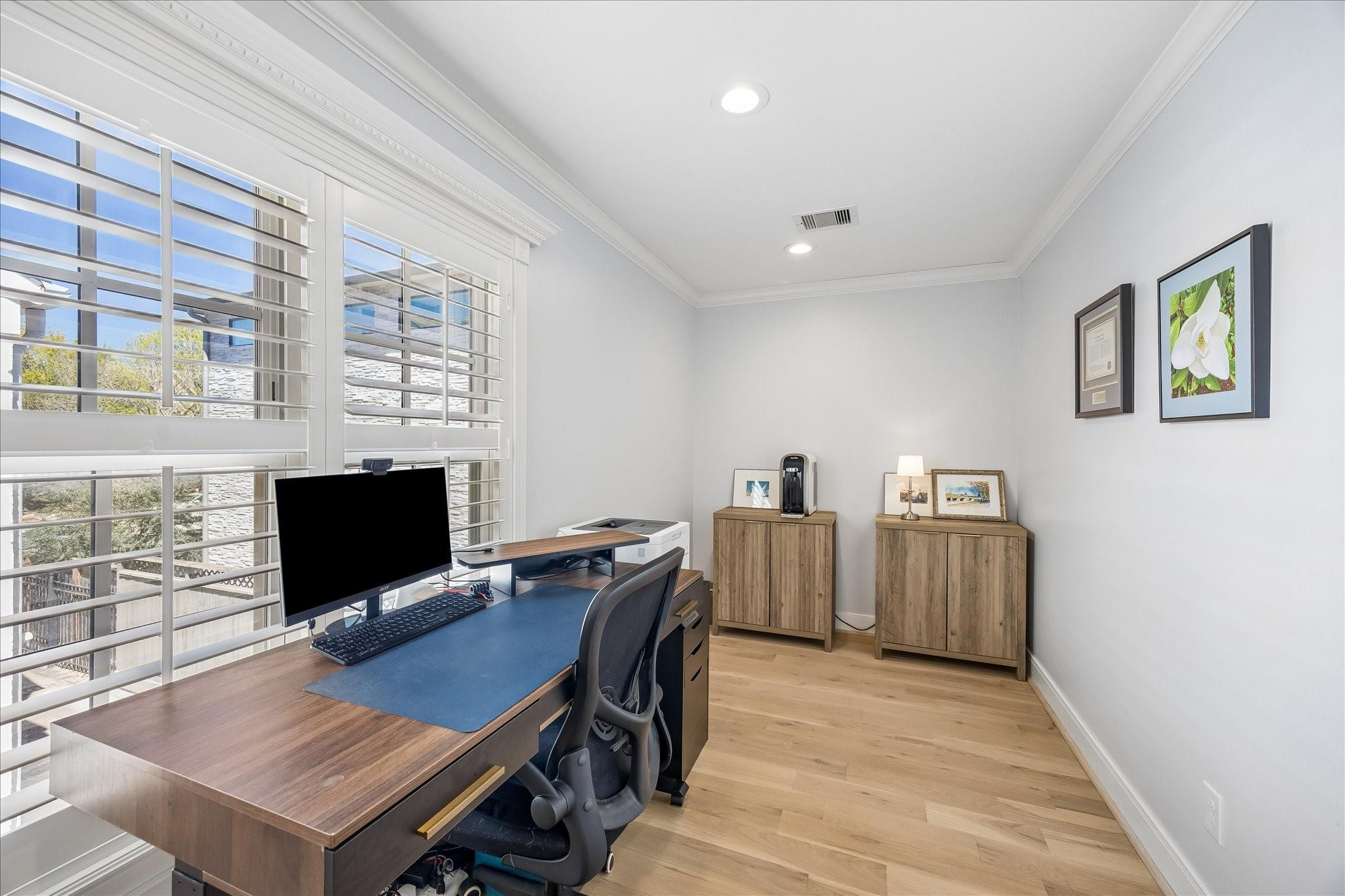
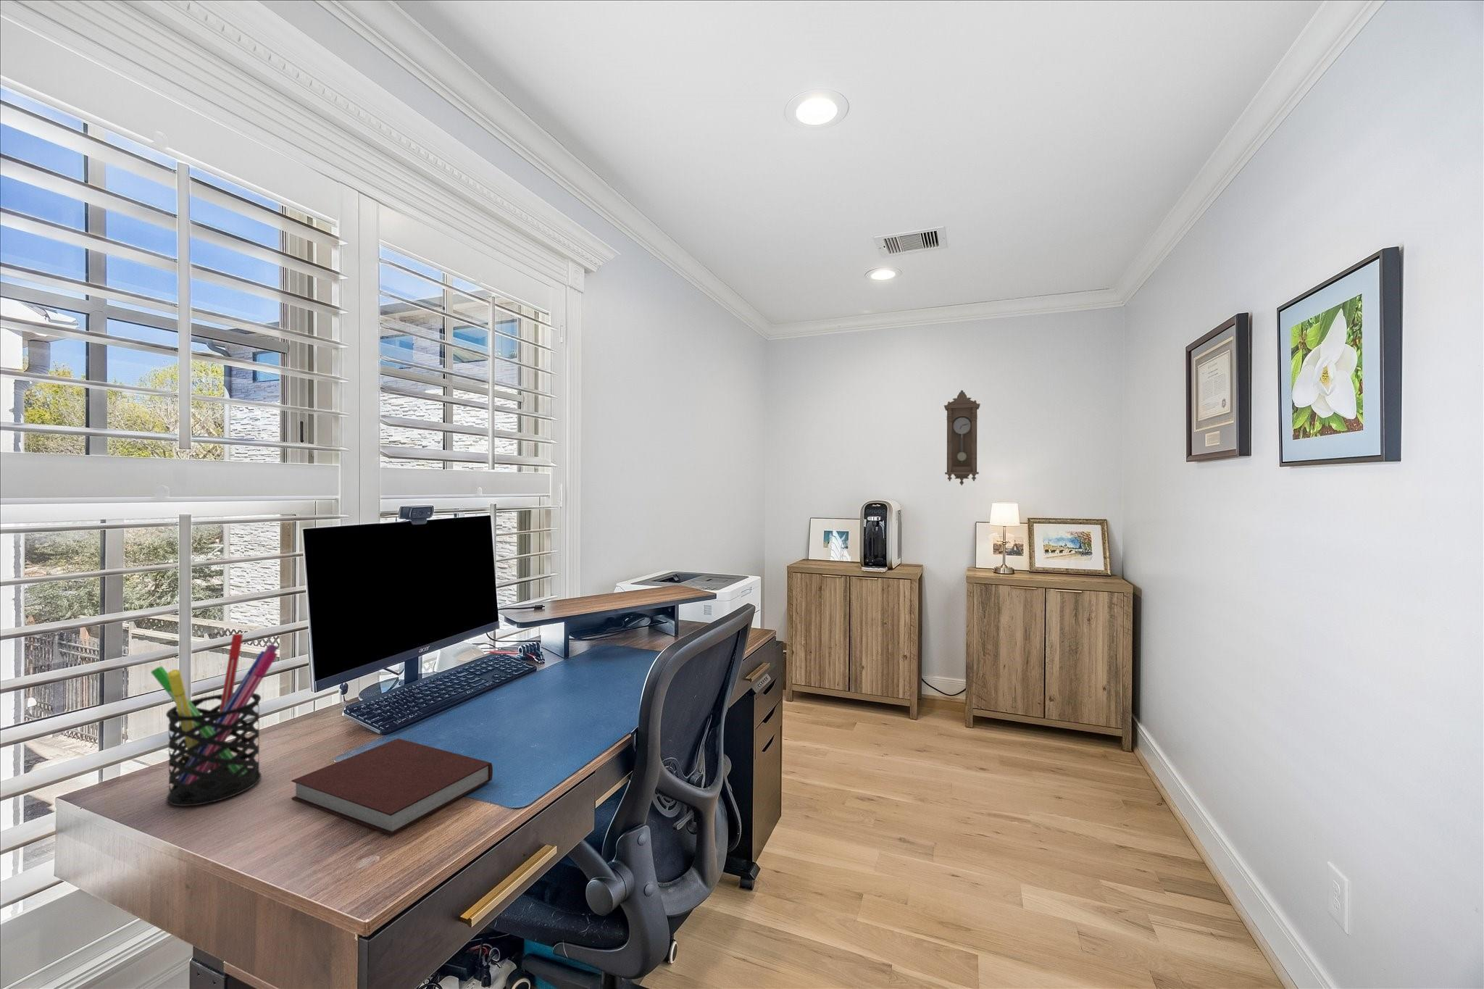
+ pendulum clock [943,389,981,486]
+ pen holder [150,634,279,807]
+ notebook [290,737,493,836]
